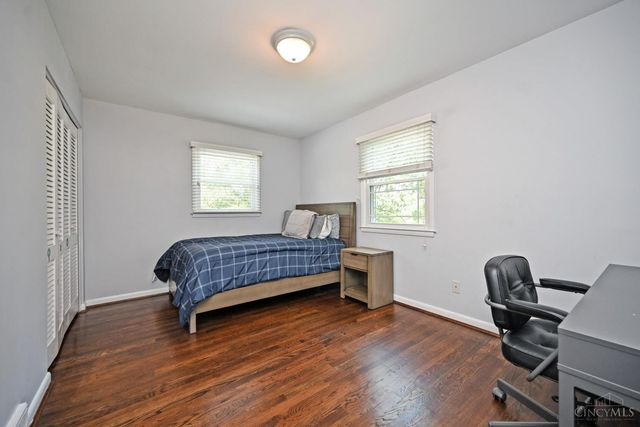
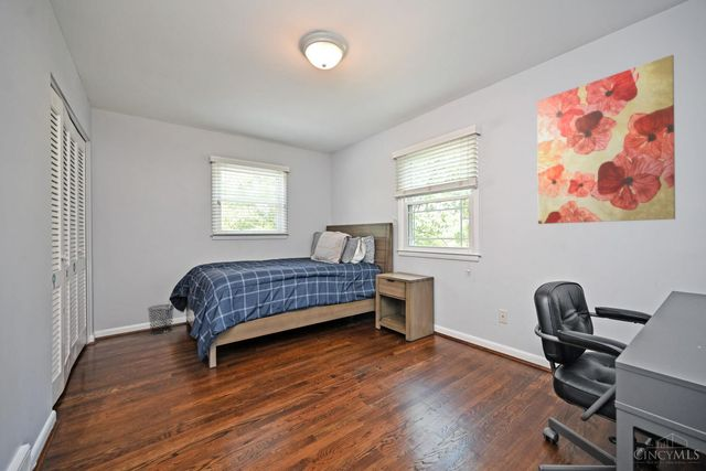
+ waste bin [147,303,175,335]
+ wall art [536,54,676,225]
